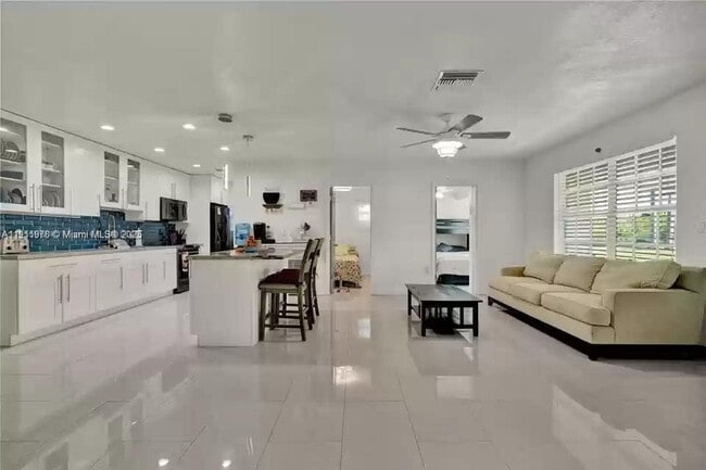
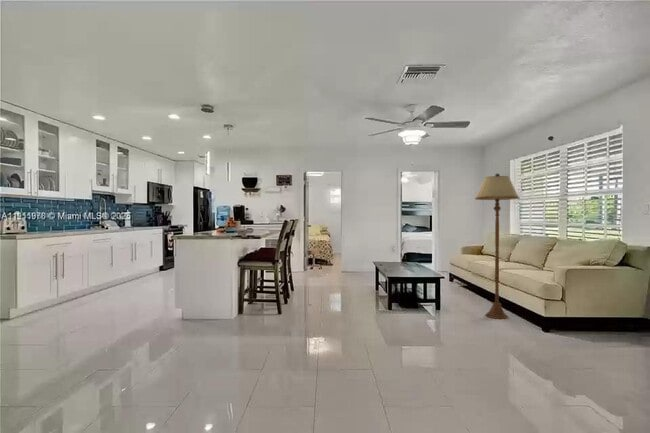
+ floor lamp [474,173,521,320]
